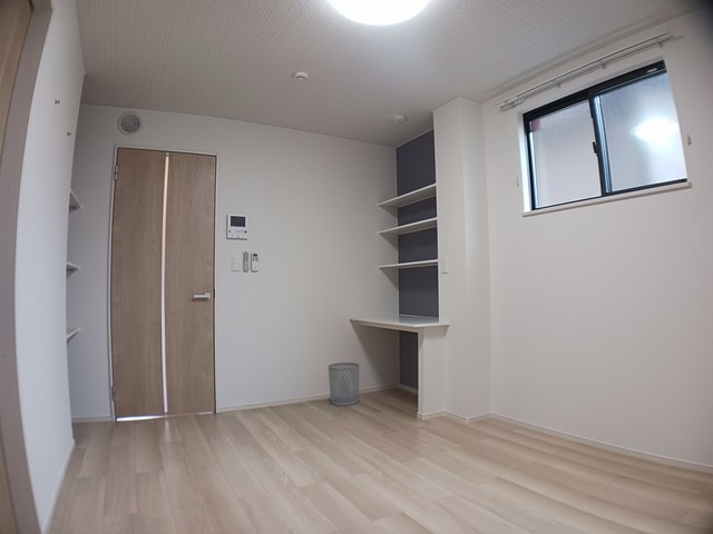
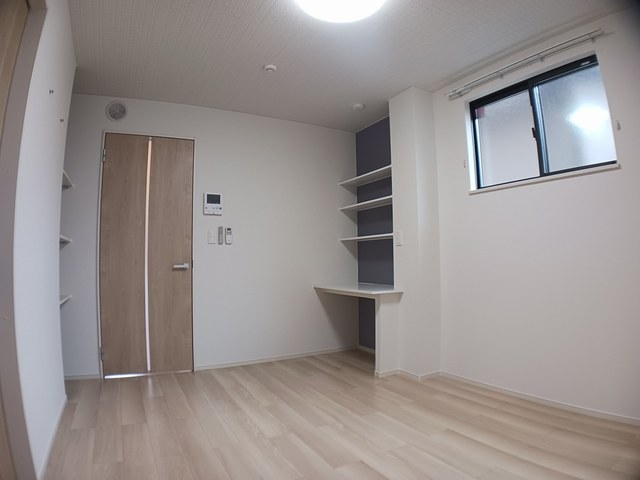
- waste bin [328,362,360,406]
